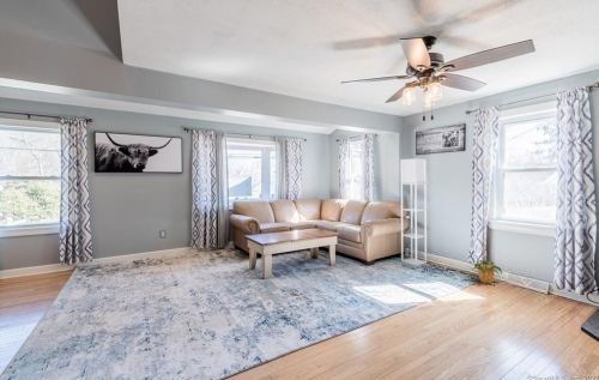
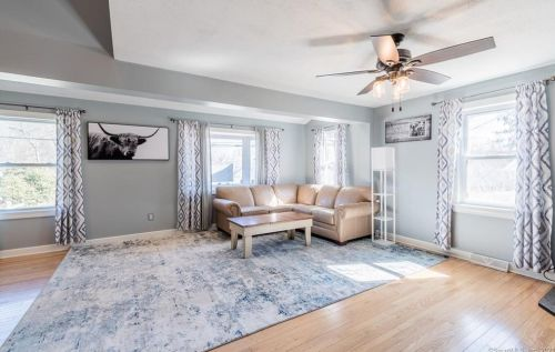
- potted plant [471,258,503,284]
